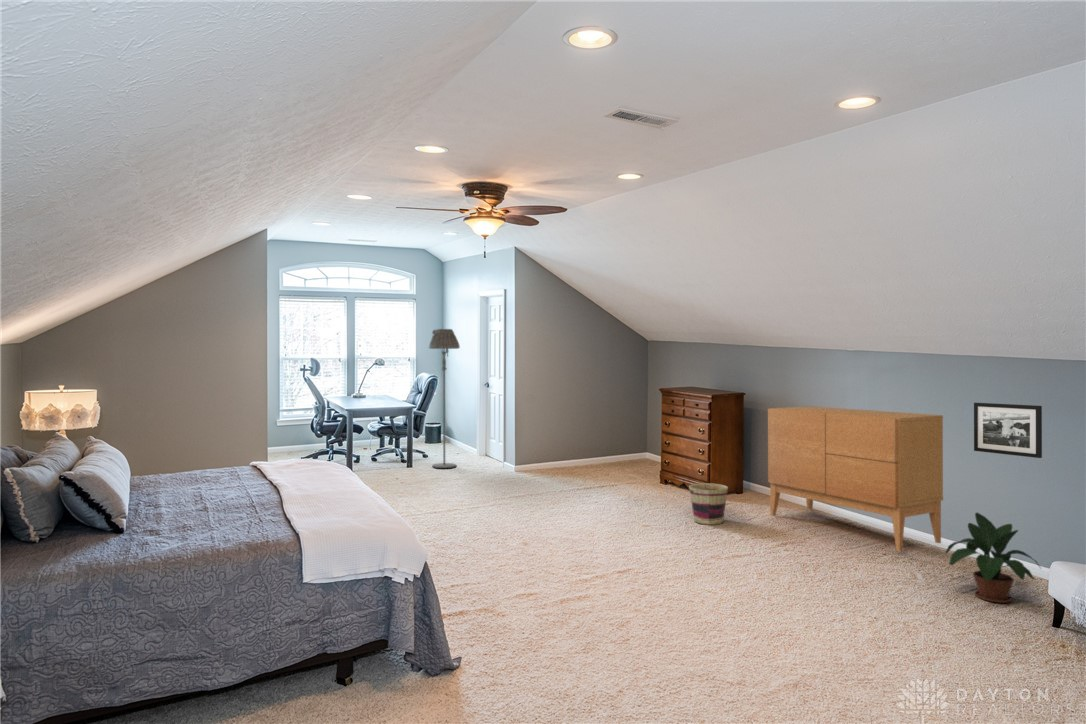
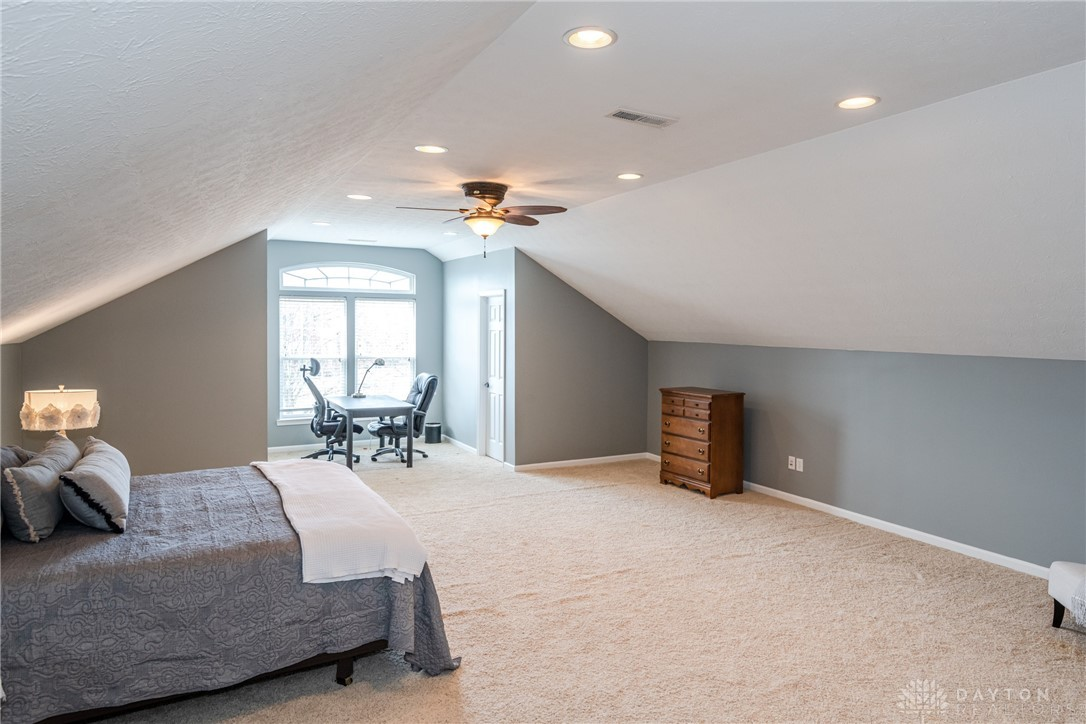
- picture frame [973,402,1043,459]
- sideboard [767,405,944,553]
- potted plant [945,512,1042,604]
- basket [688,482,729,526]
- floor lamp [428,328,461,469]
